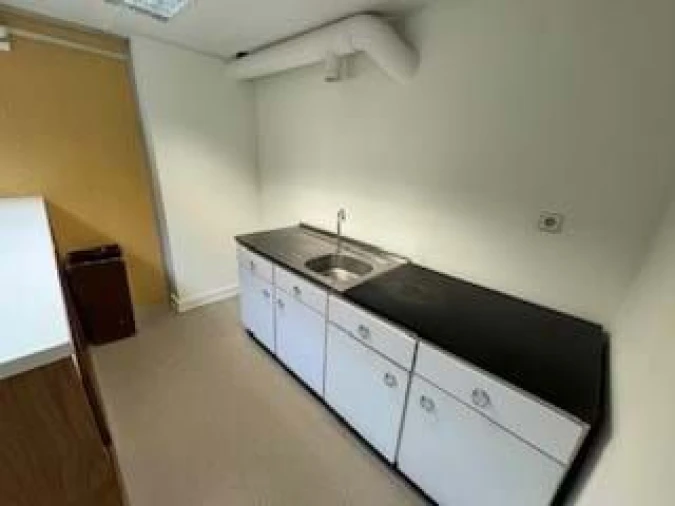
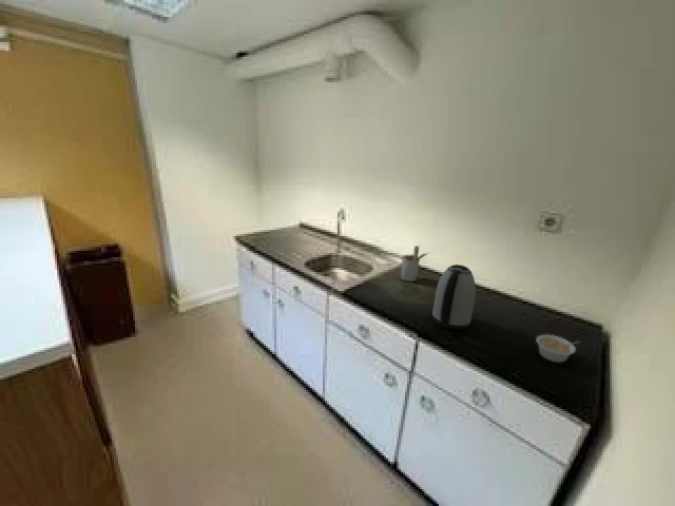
+ utensil holder [400,245,432,282]
+ legume [535,334,581,363]
+ kettle [431,263,477,331]
